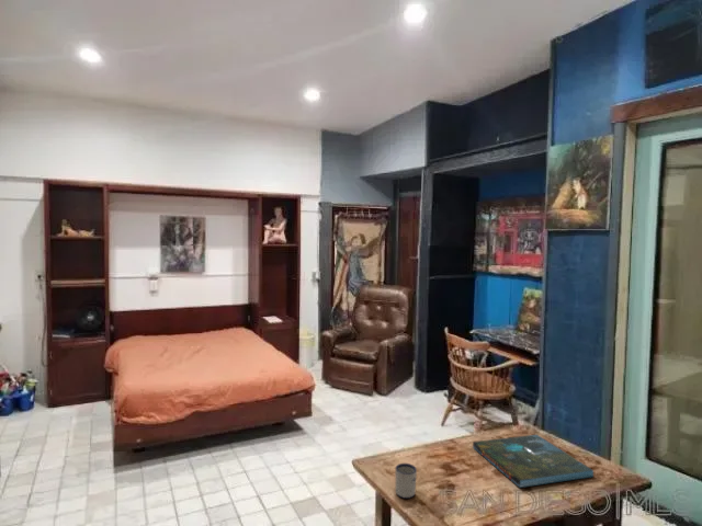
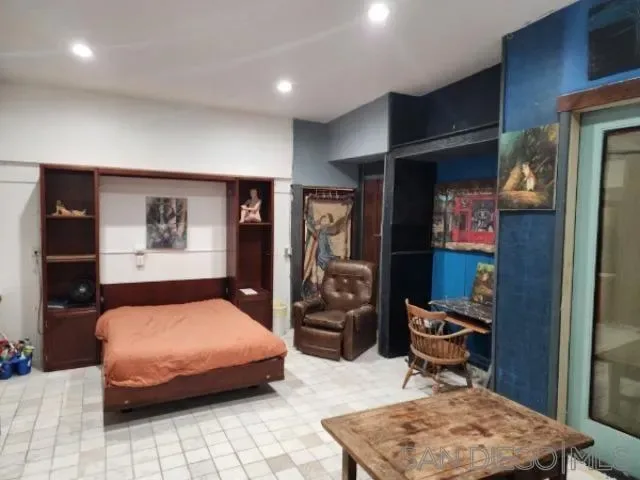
- board game [472,434,595,489]
- mug [395,462,418,500]
